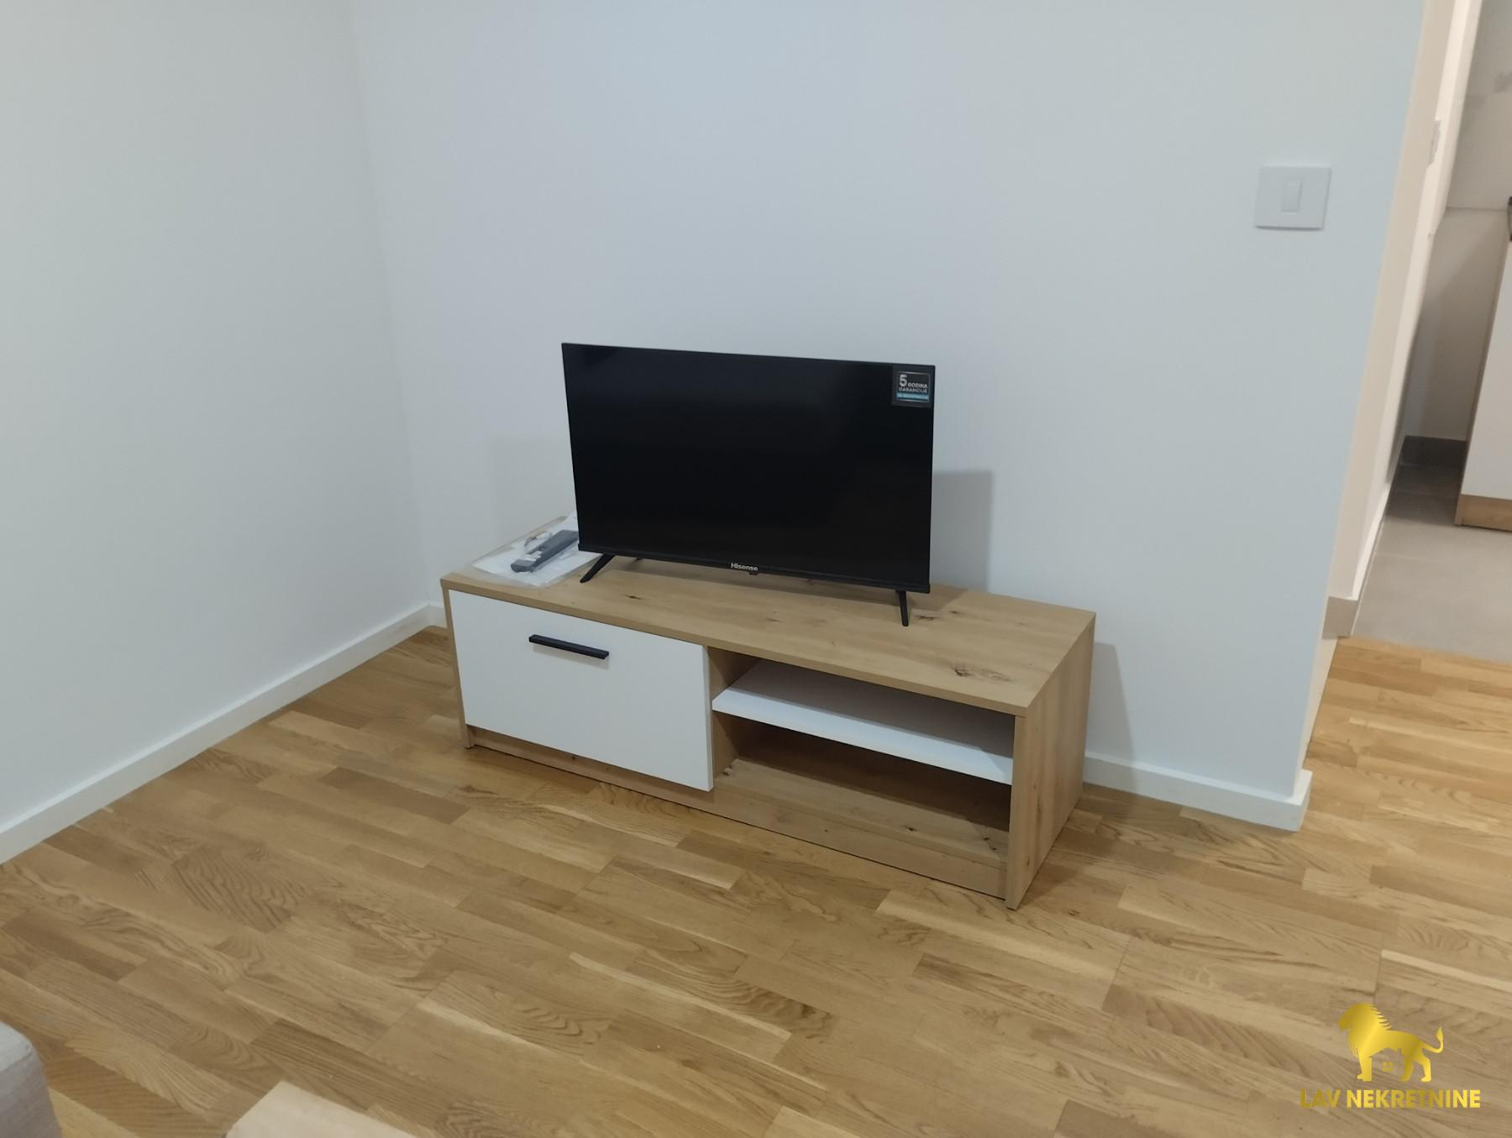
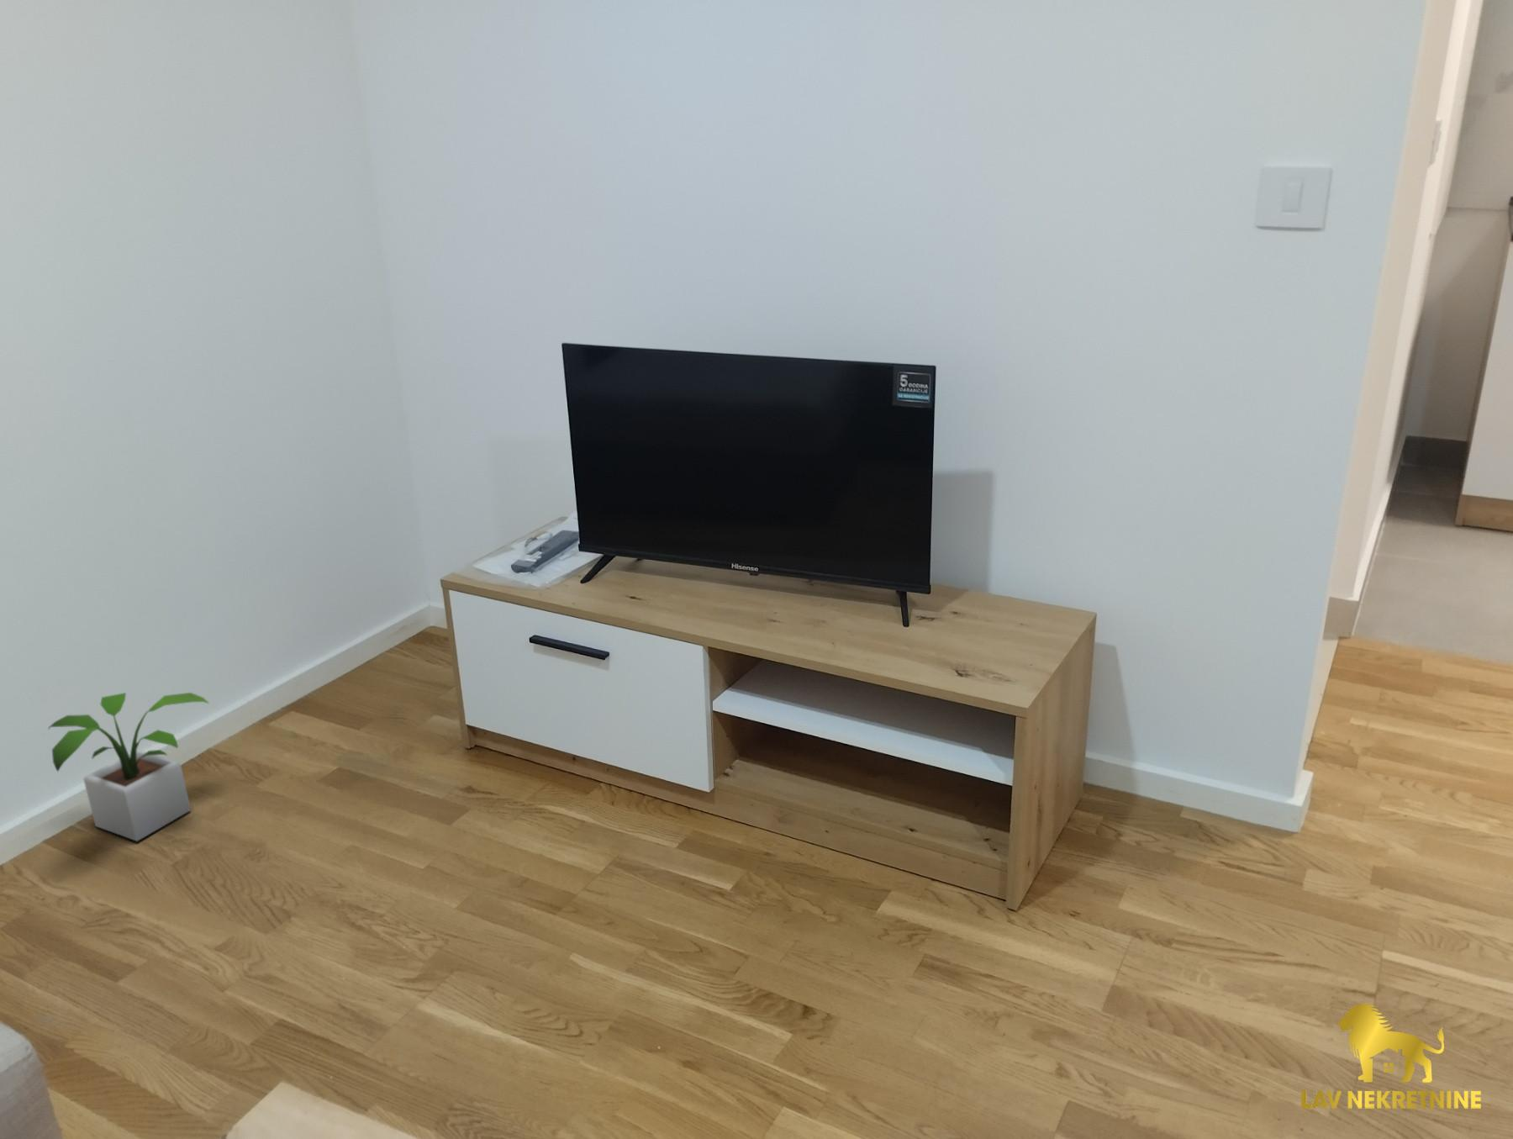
+ potted plant [47,692,211,842]
